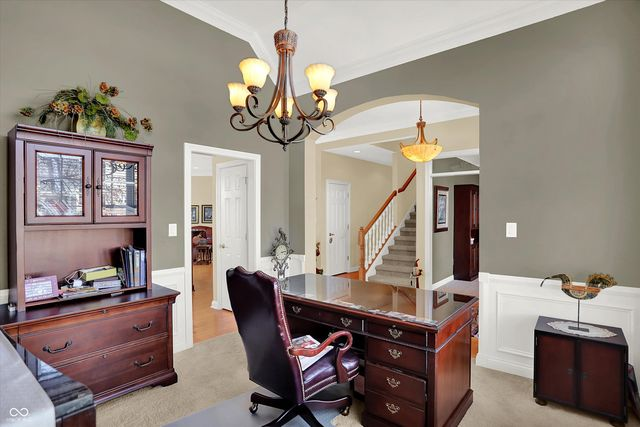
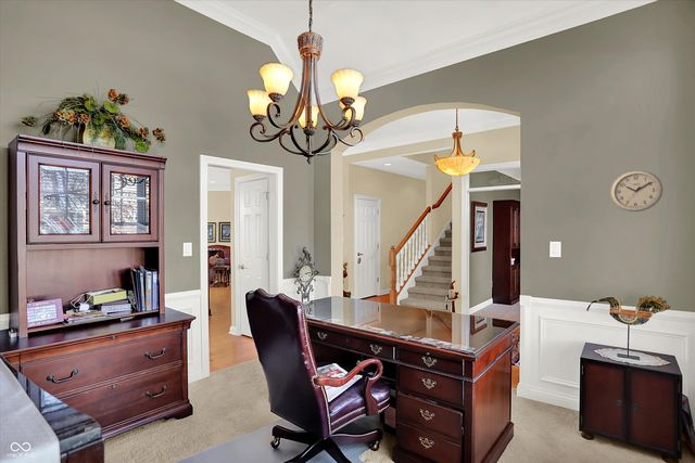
+ wall clock [609,169,664,213]
